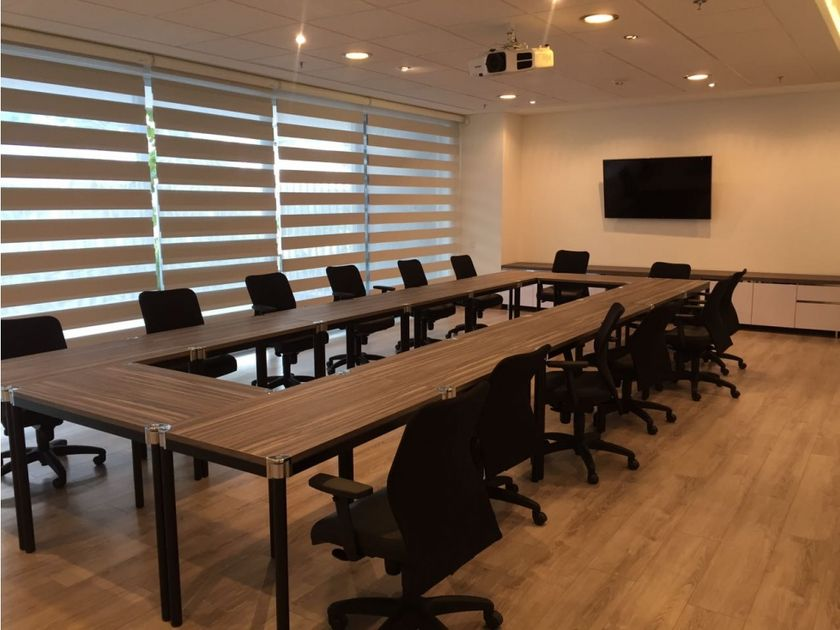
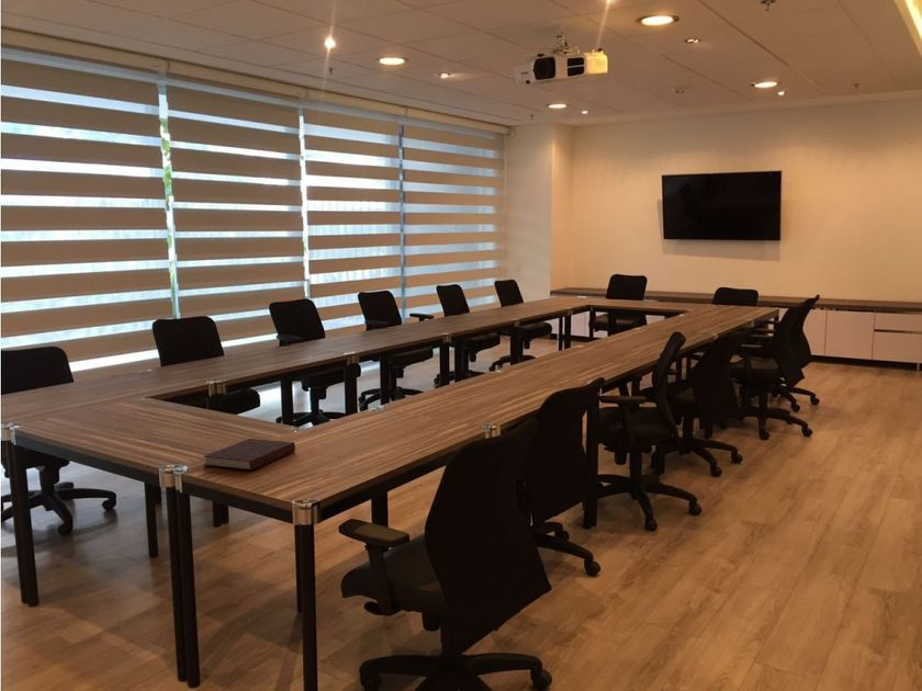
+ notebook [203,438,296,472]
